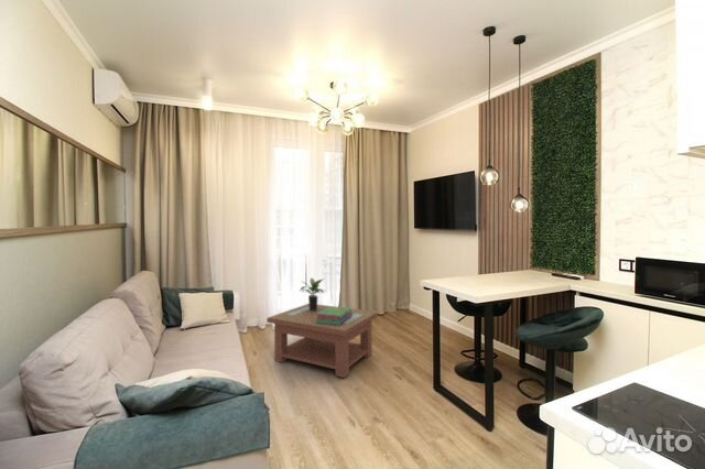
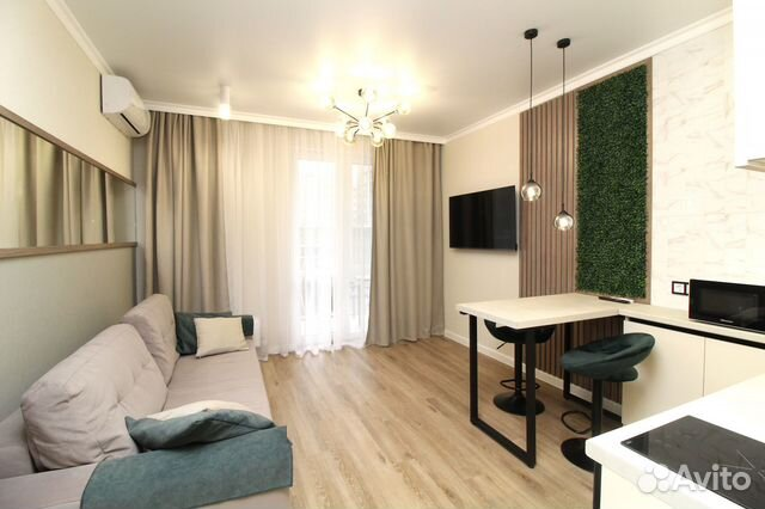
- coffee table [265,303,379,379]
- stack of books [316,305,352,325]
- potted plant [300,277,325,312]
